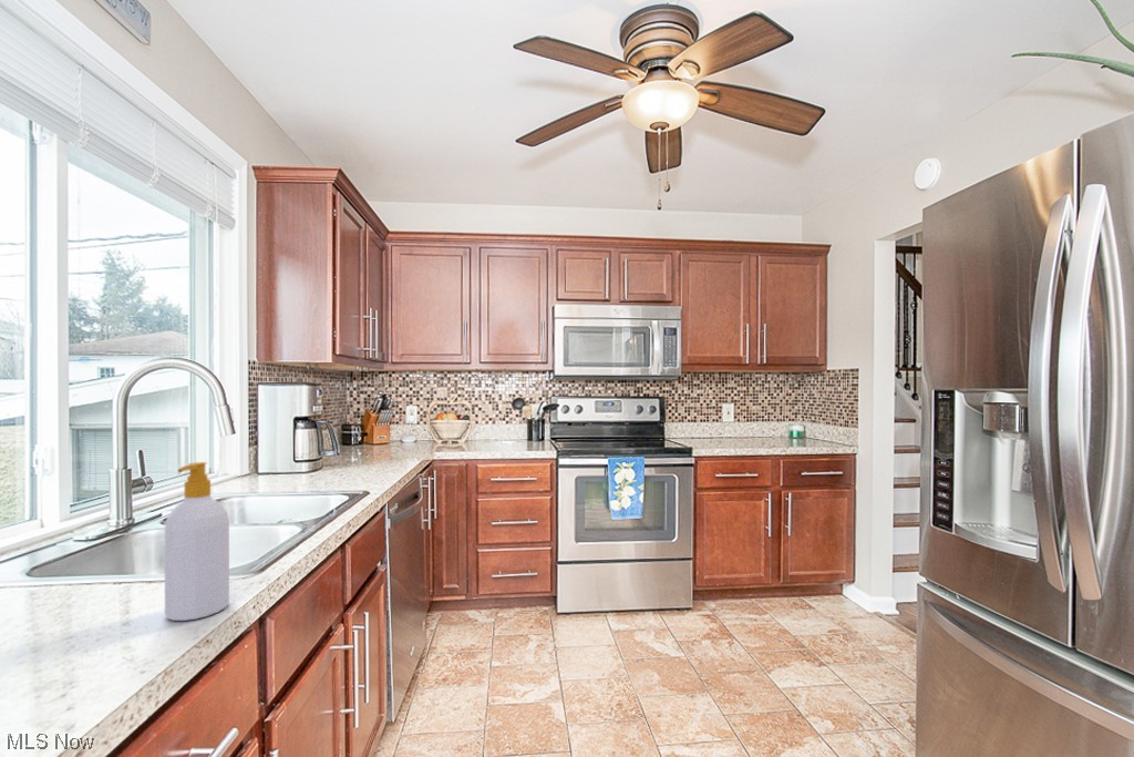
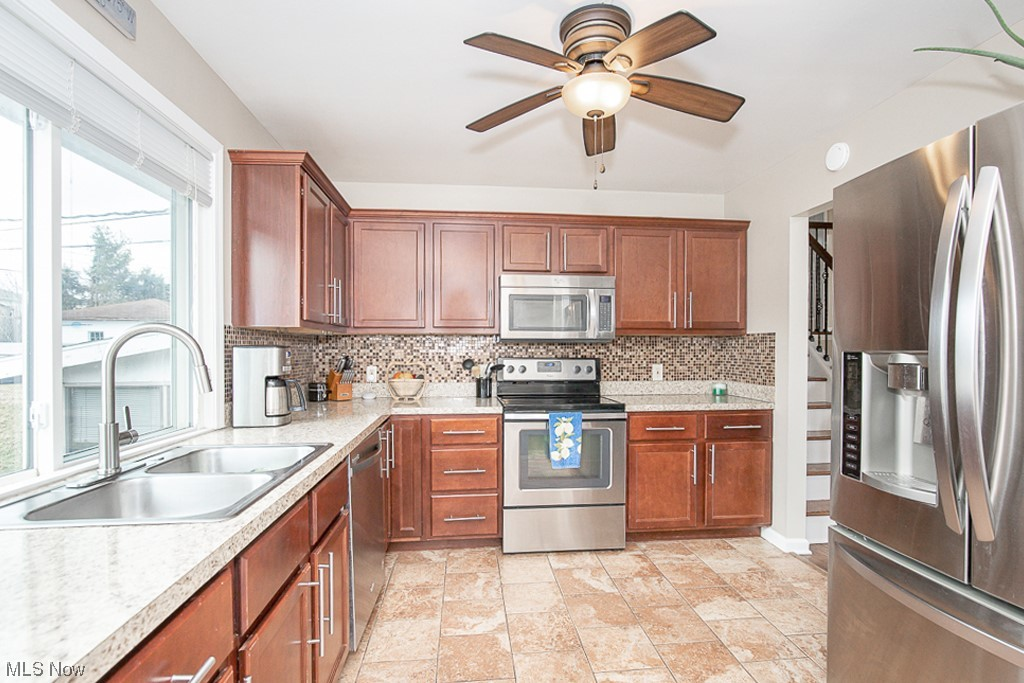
- soap bottle [164,461,230,622]
